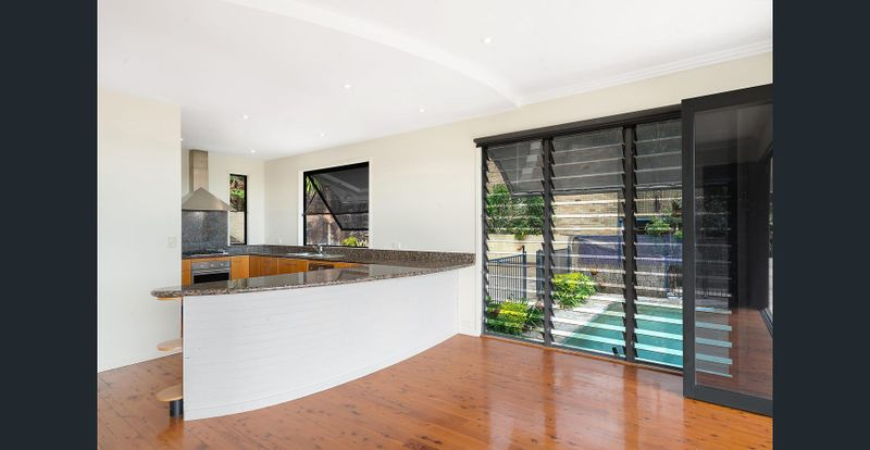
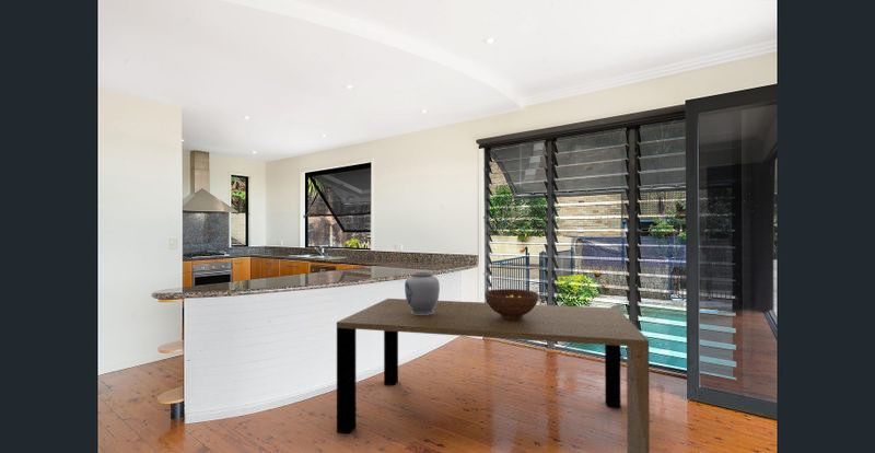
+ dining table [336,298,651,453]
+ fruit bowl [483,288,540,320]
+ vase [404,271,441,315]
